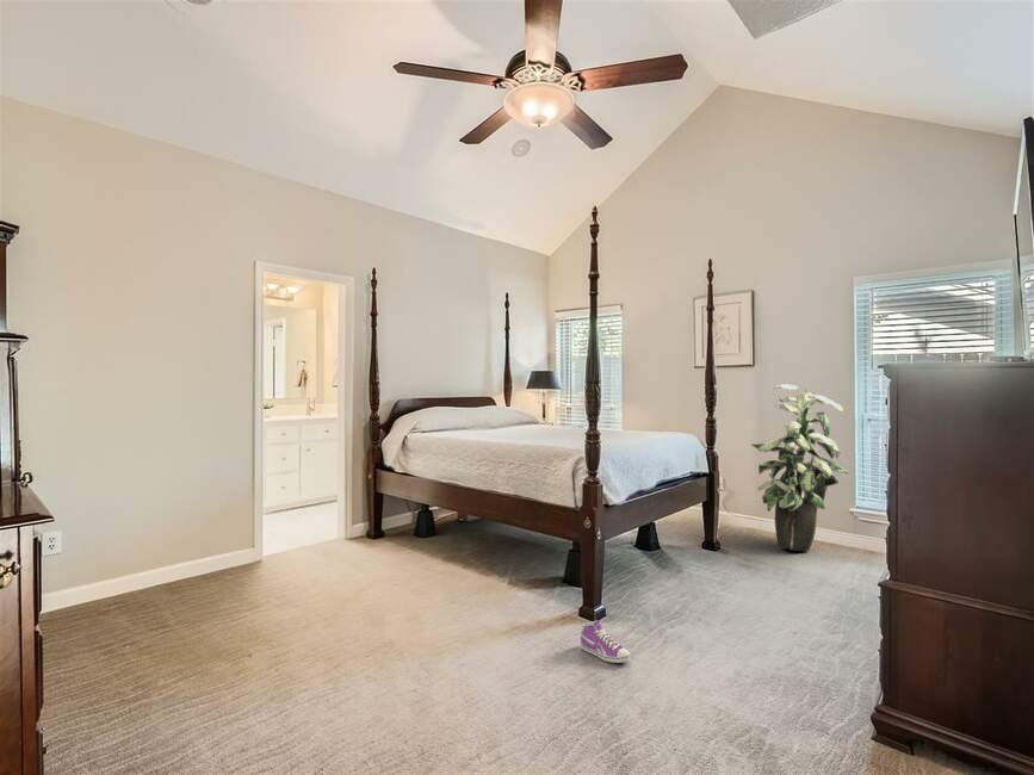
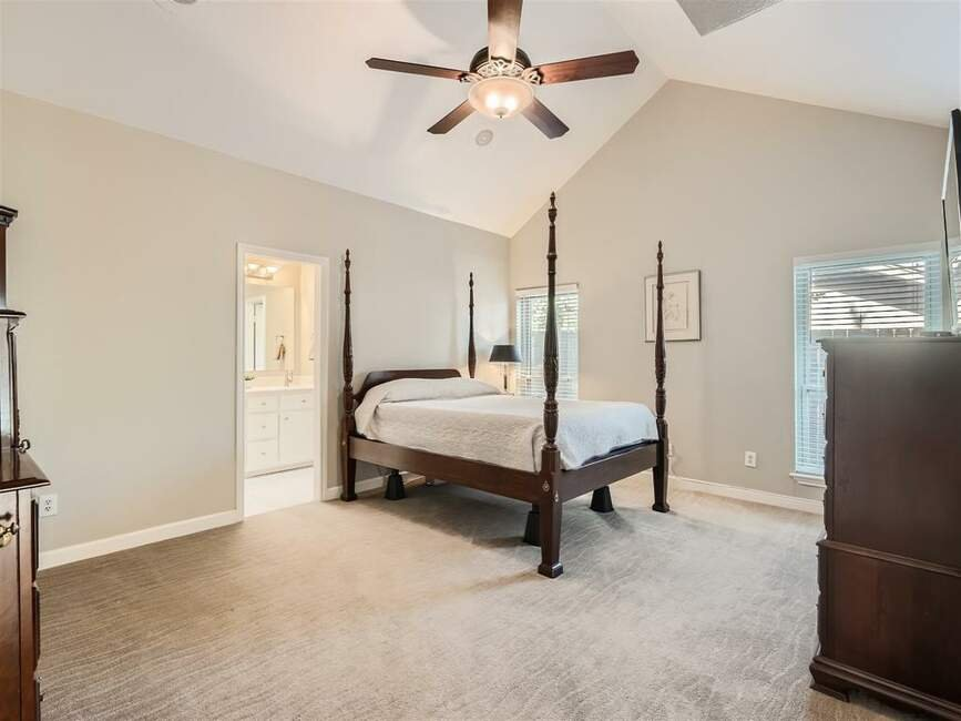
- indoor plant [750,384,849,553]
- sneaker [580,619,632,664]
